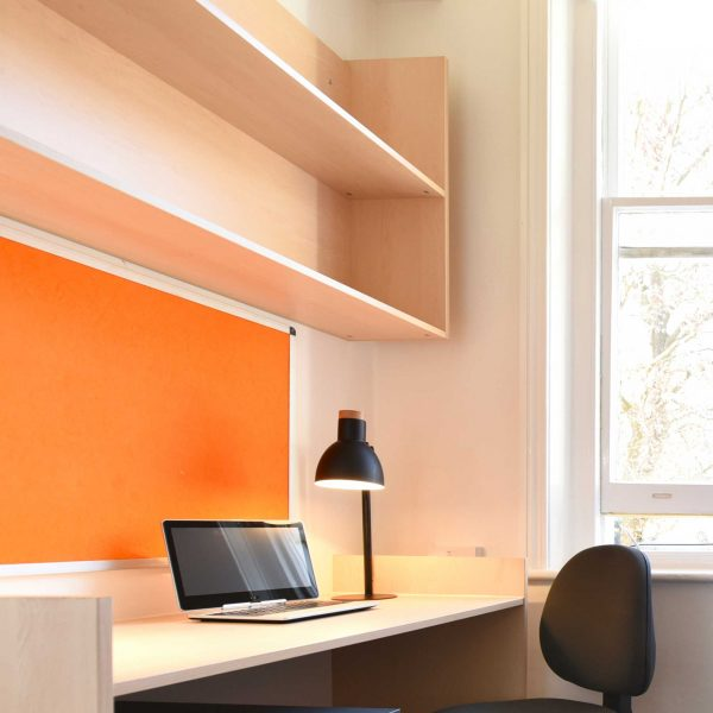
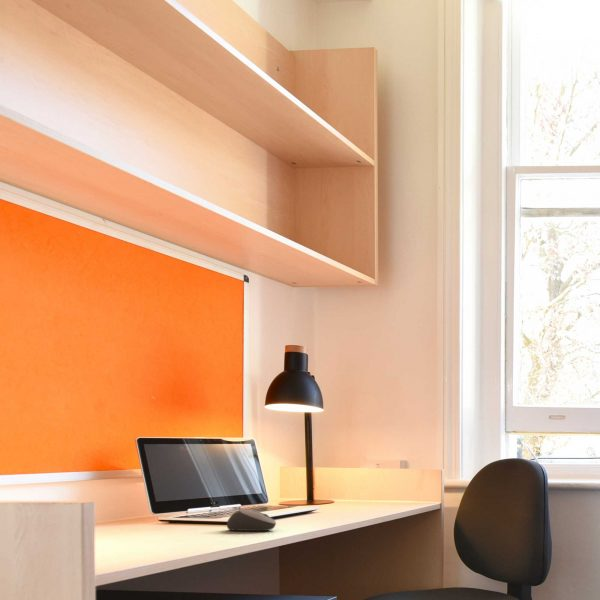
+ computer mouse [226,509,277,532]
